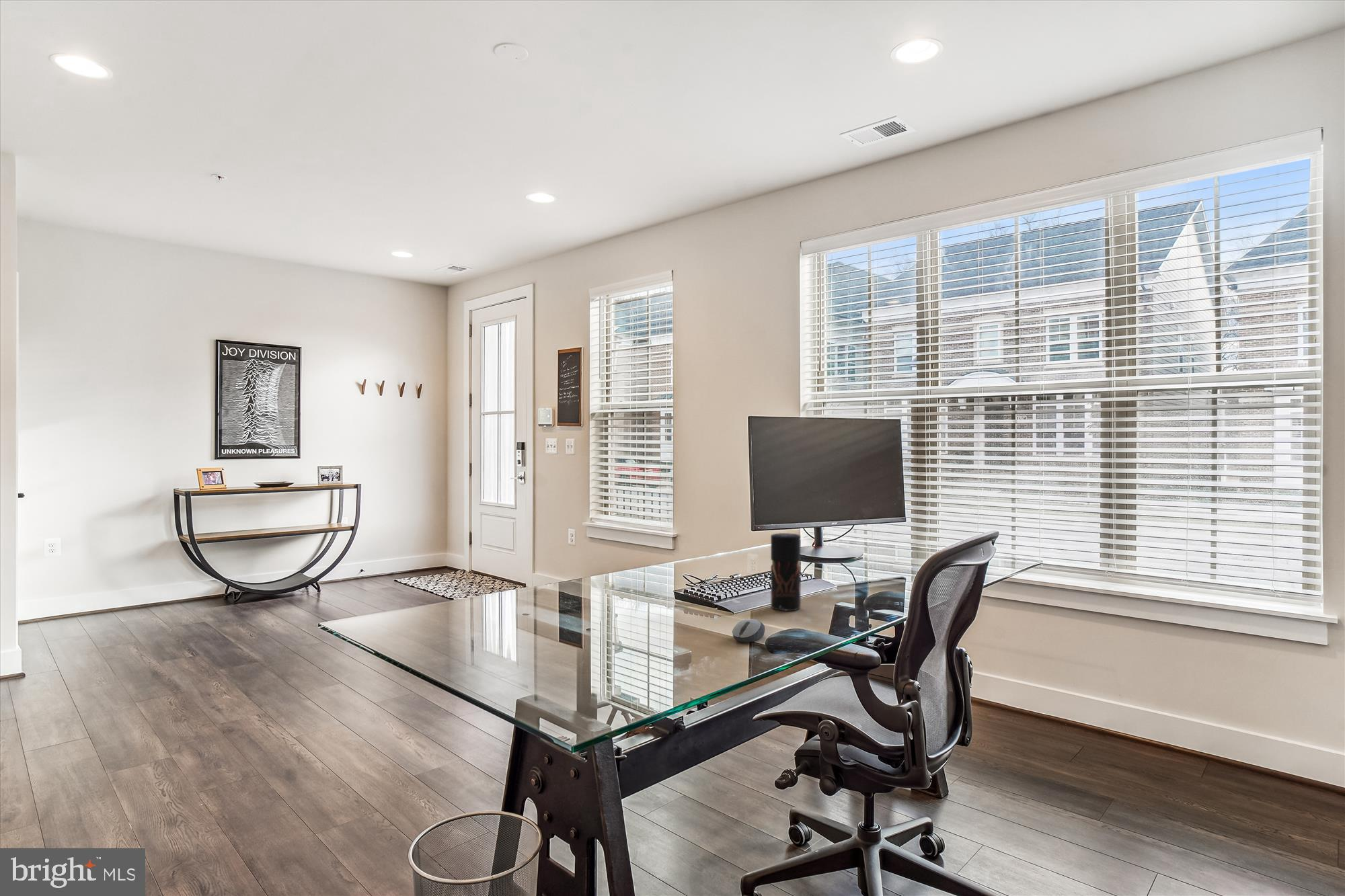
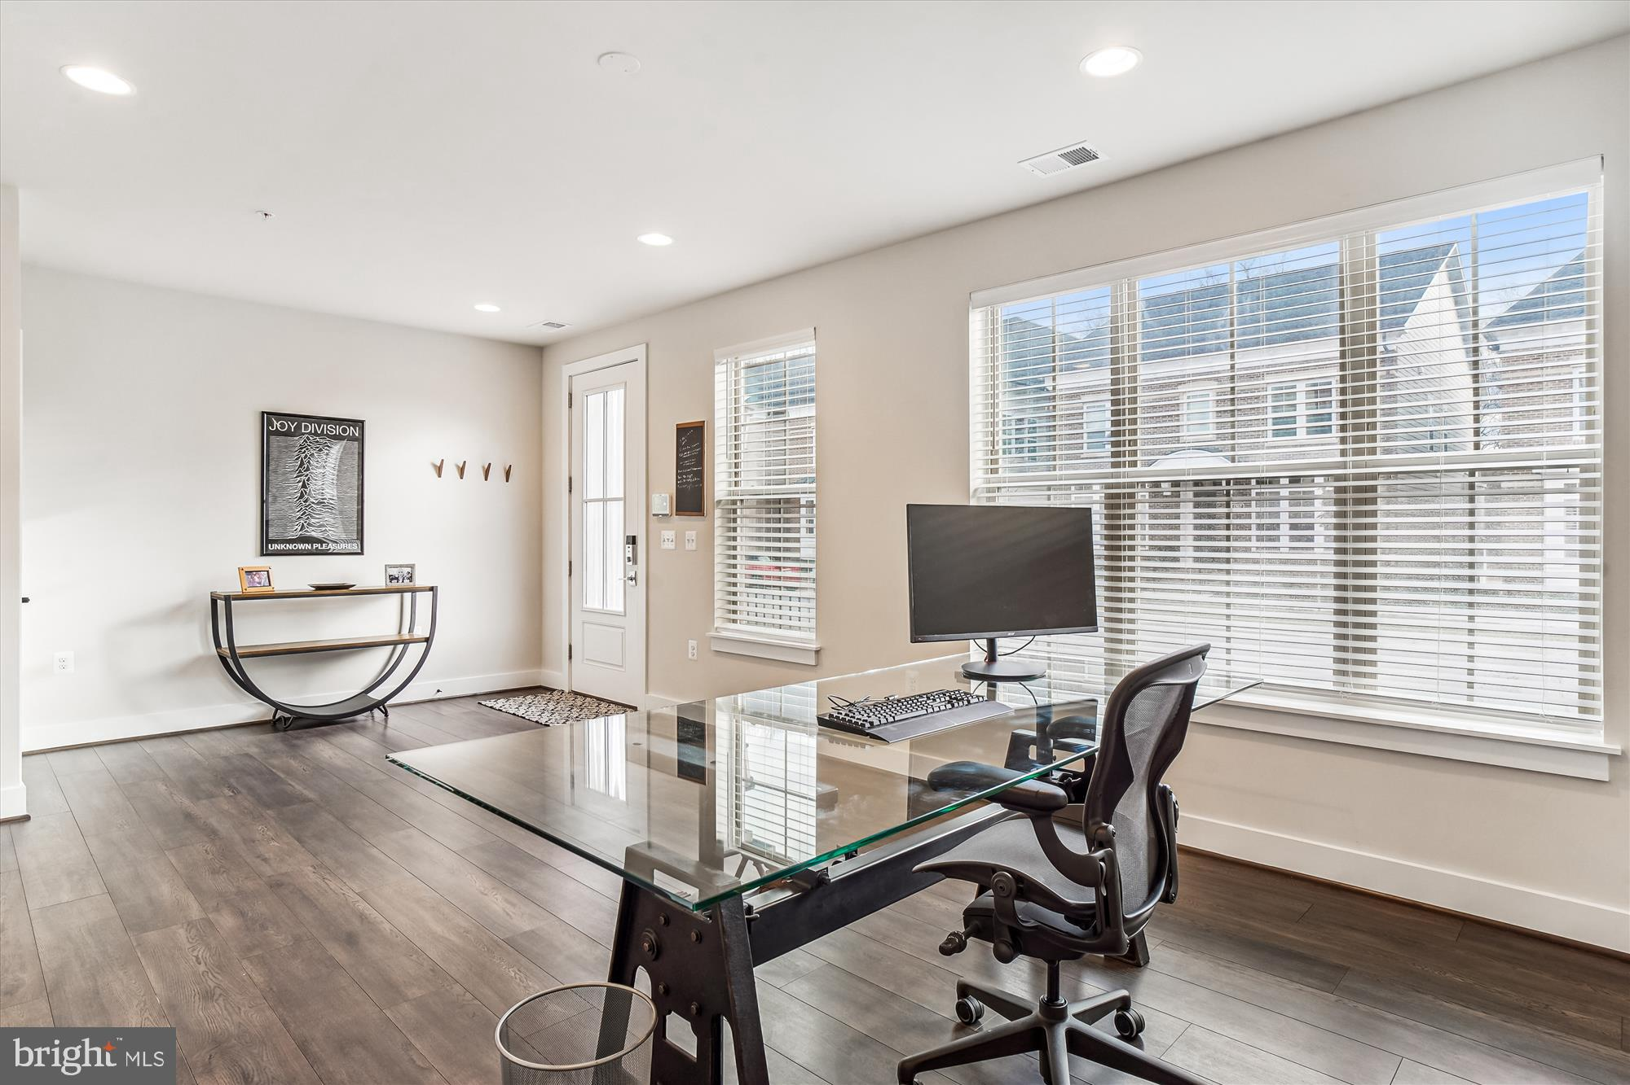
- computer mouse [732,618,765,643]
- pepper grinder [770,532,802,612]
